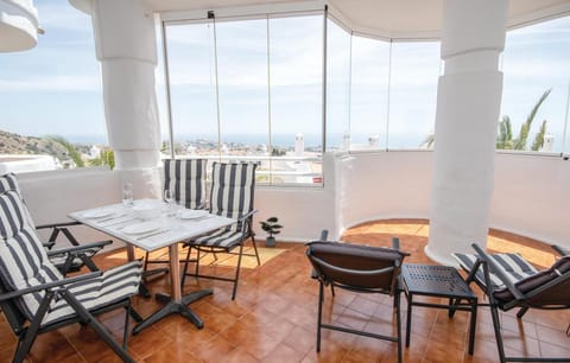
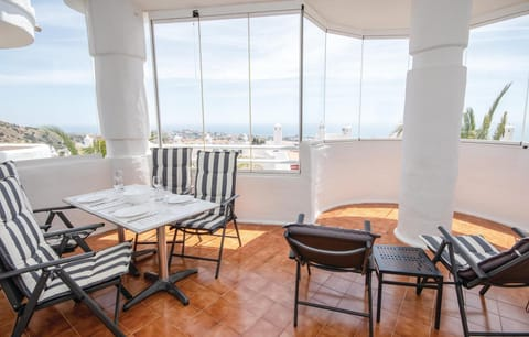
- potted plant [258,216,285,248]
